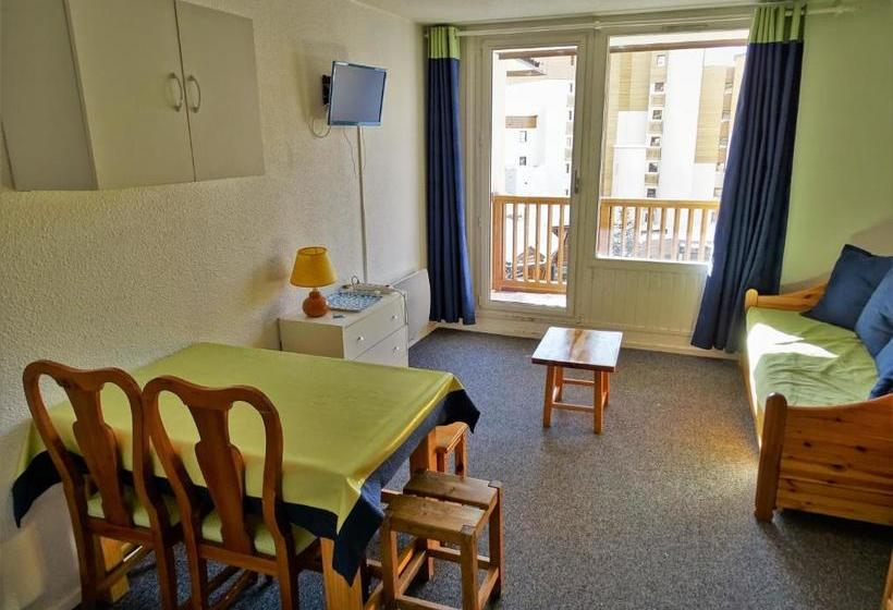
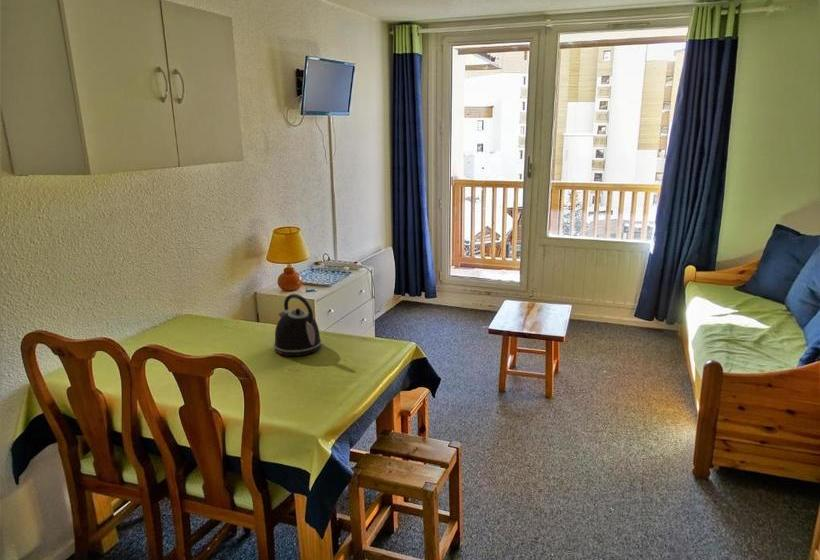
+ kettle [273,293,322,357]
